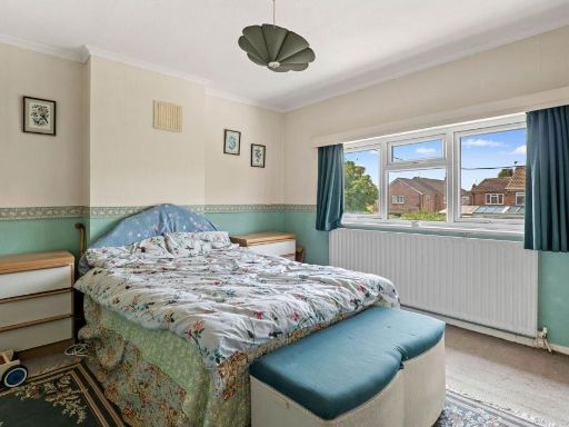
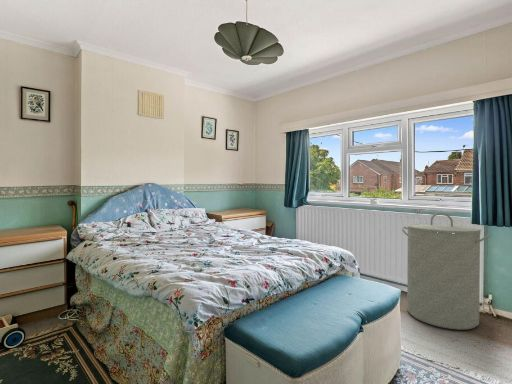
+ laundry hamper [401,212,492,331]
